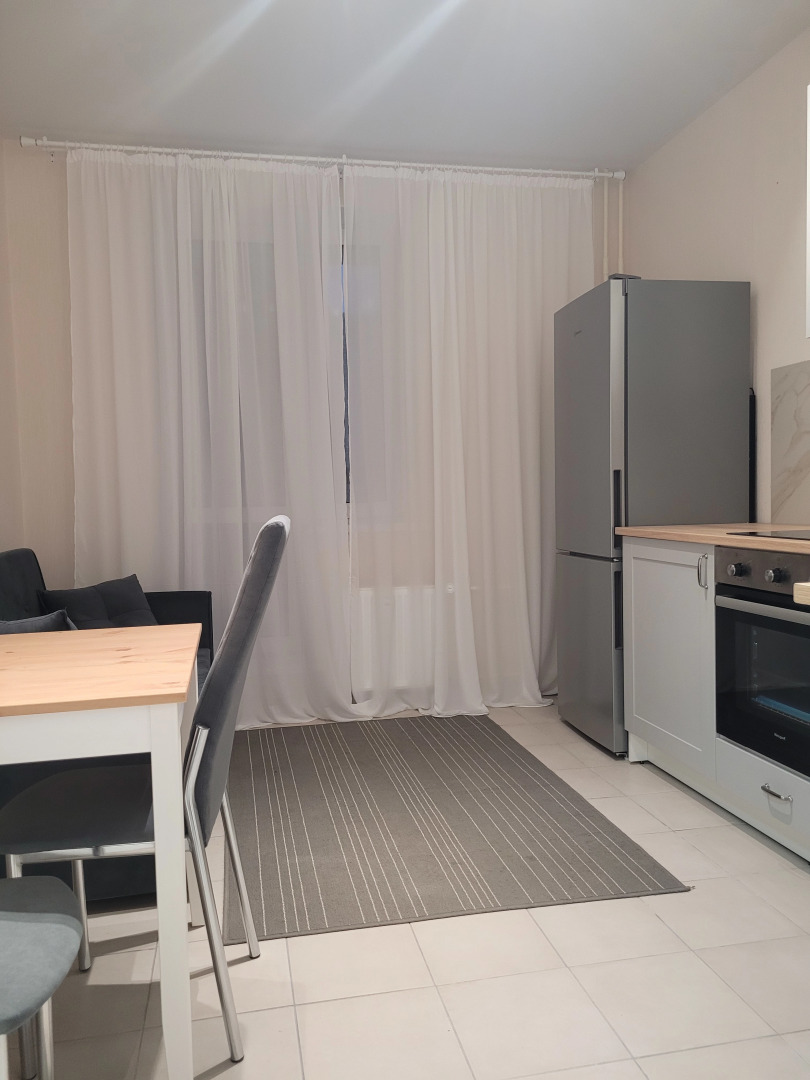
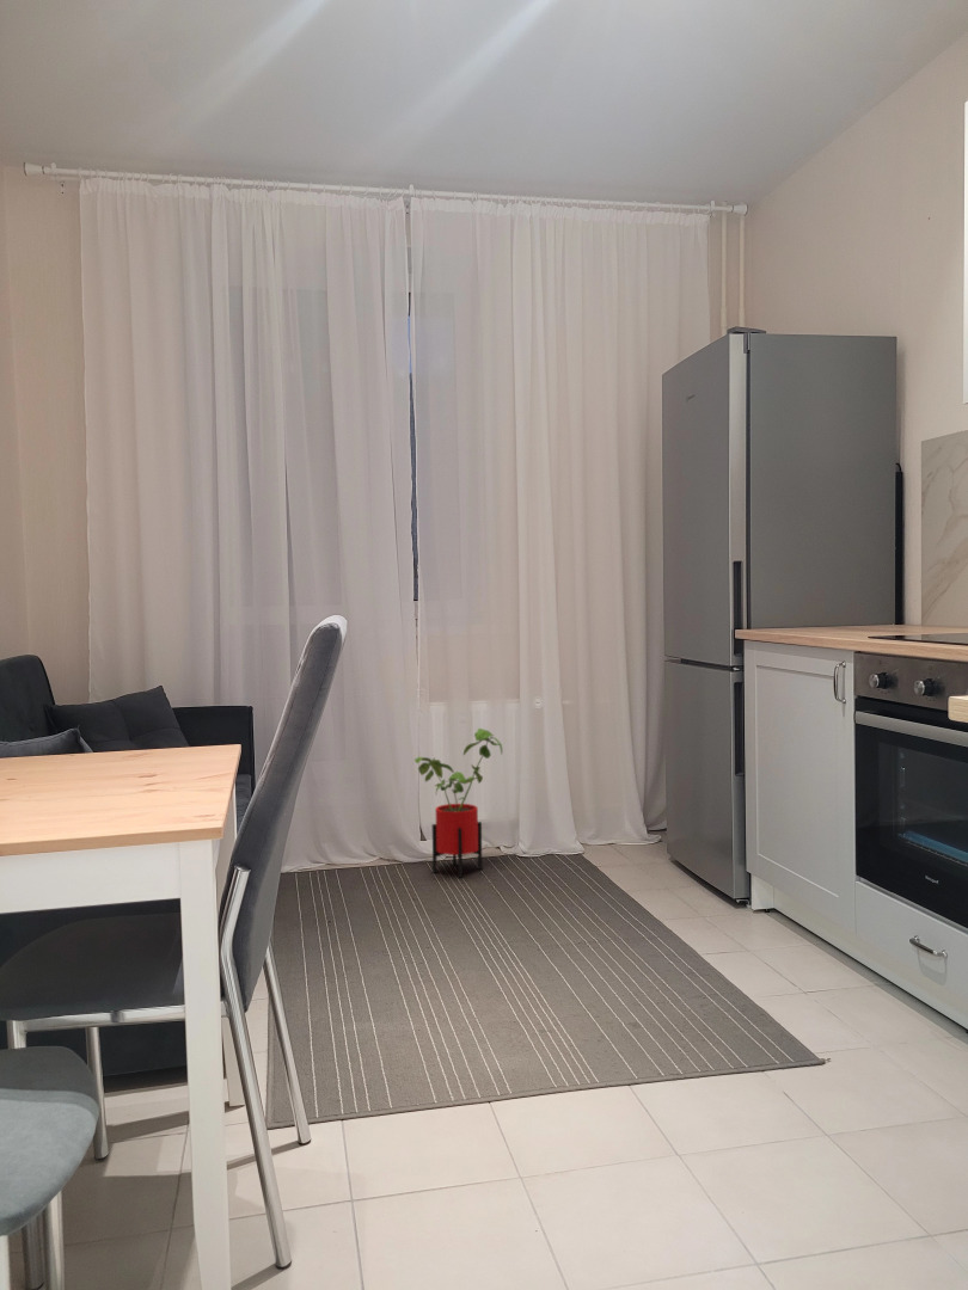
+ house plant [413,727,503,879]
